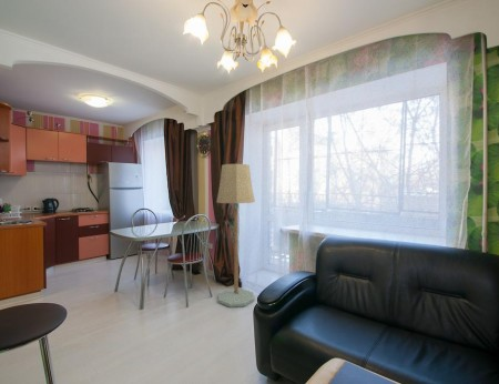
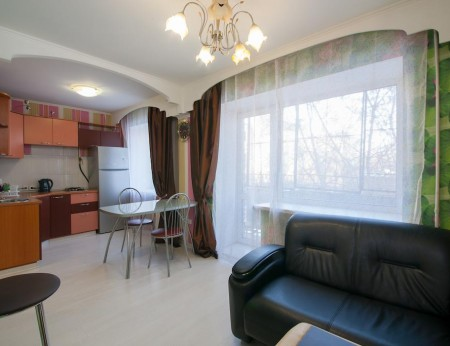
- floor lamp [215,163,256,309]
